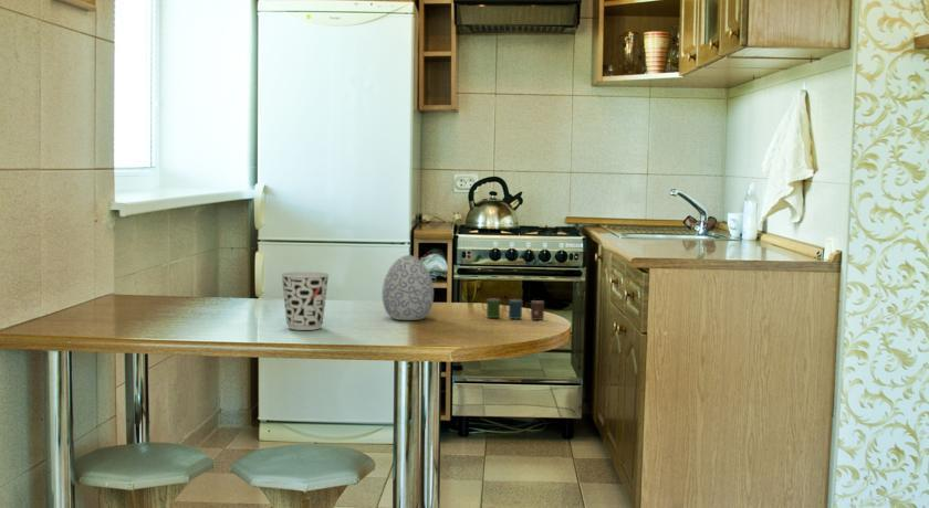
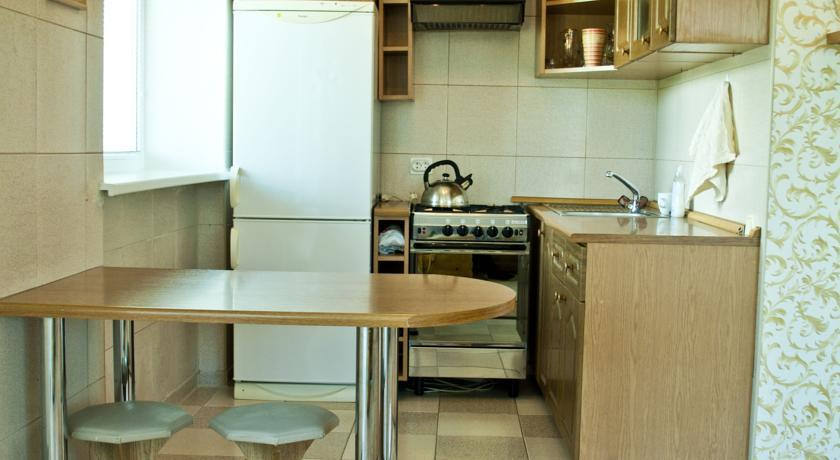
- decorative egg [380,254,435,321]
- cup [280,271,331,331]
- cup [481,298,545,321]
